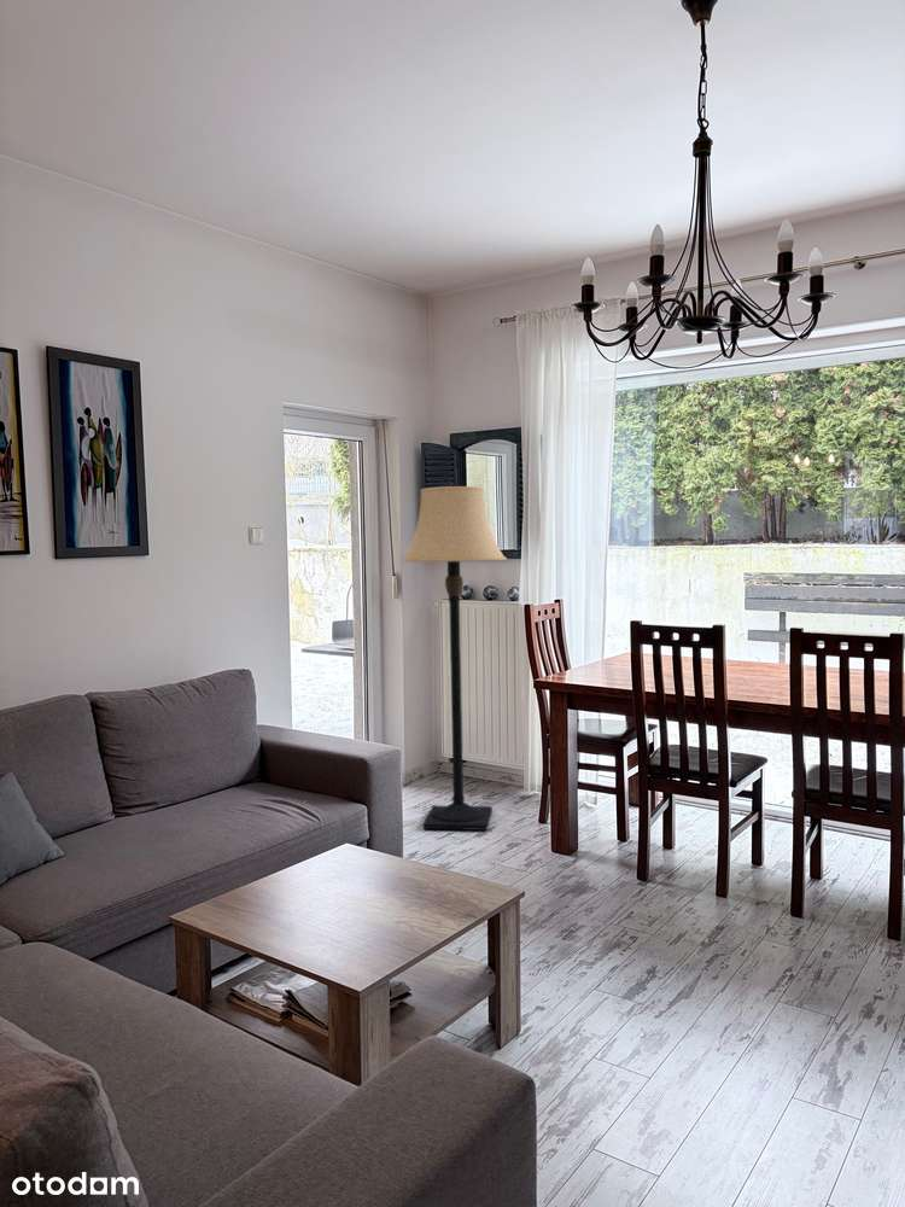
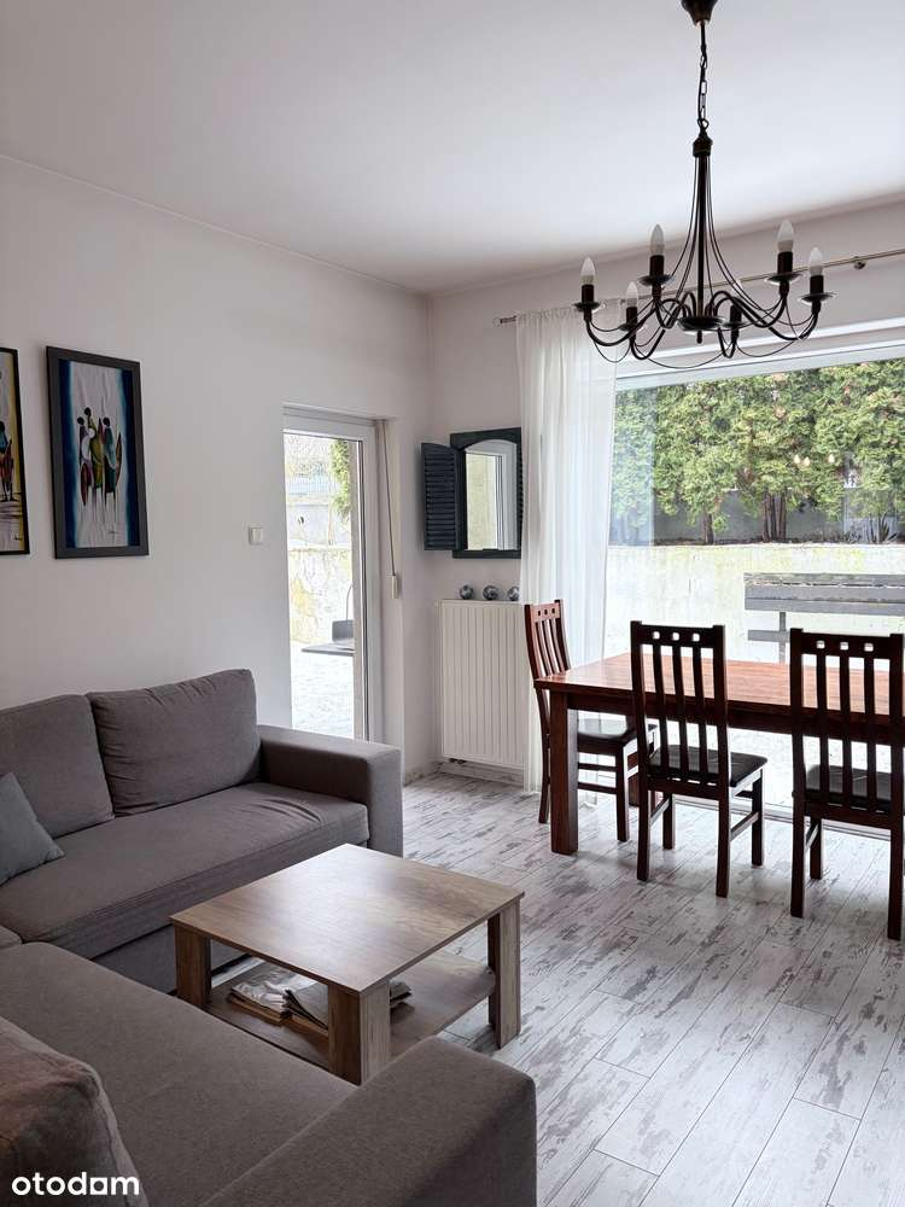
- lamp [399,485,508,832]
